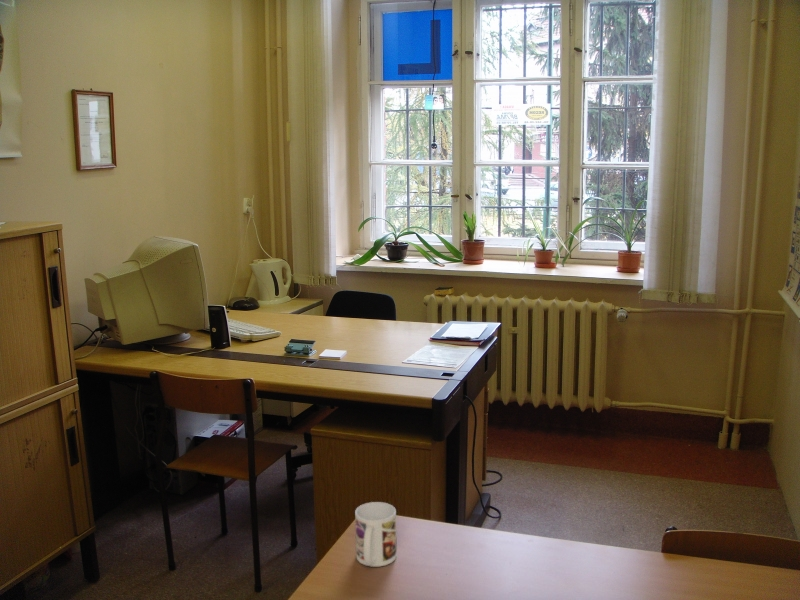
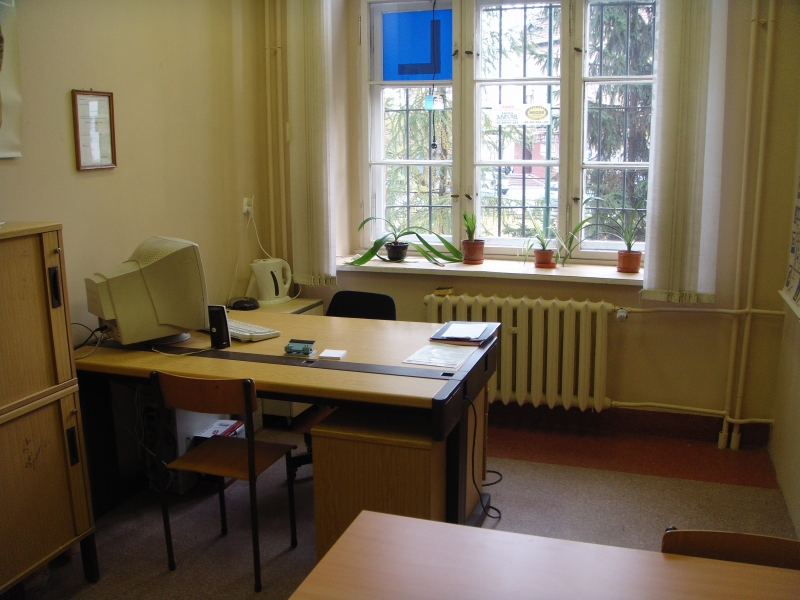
- mug [354,501,398,567]
